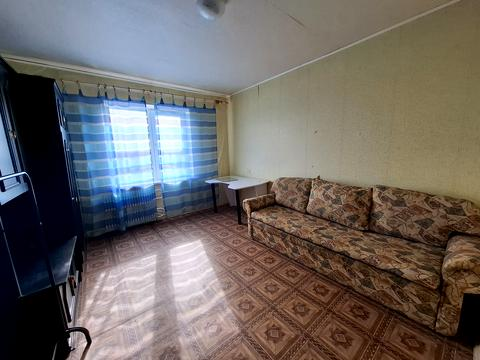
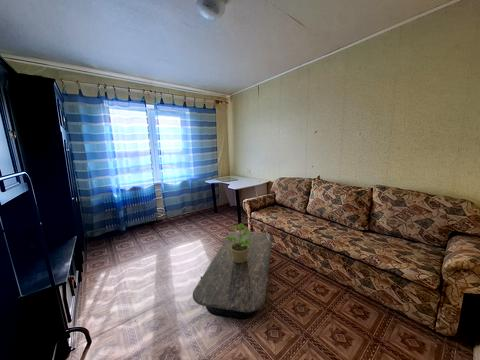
+ potted plant [225,222,252,263]
+ coffee table [192,230,273,321]
